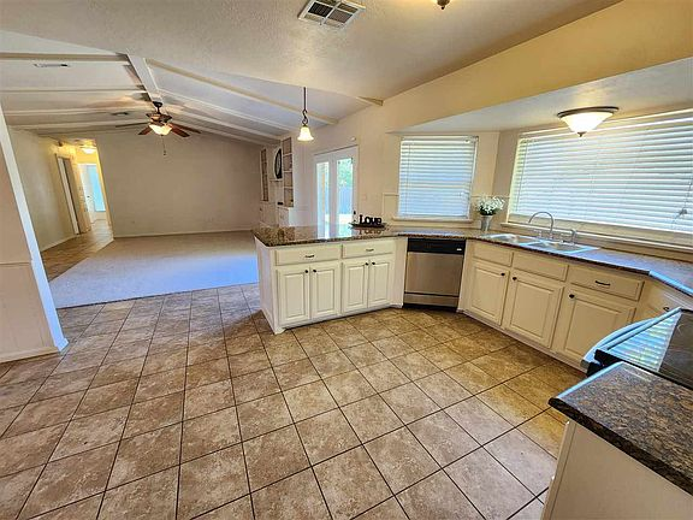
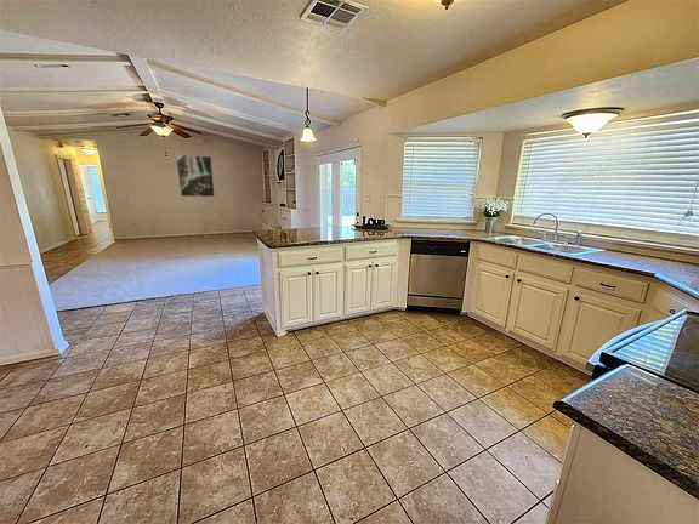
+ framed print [175,154,216,198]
